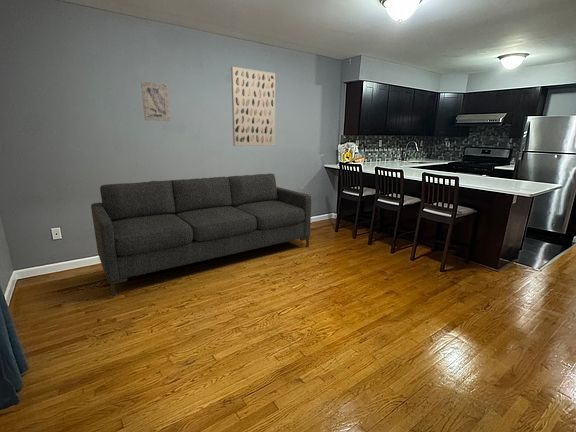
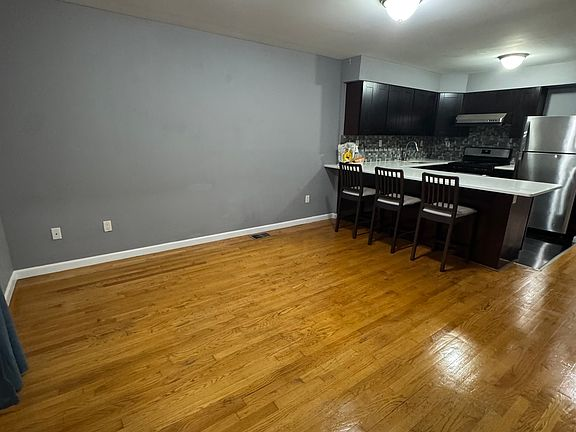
- sofa [90,173,312,297]
- wall art [230,66,276,147]
- wall art [140,80,171,122]
